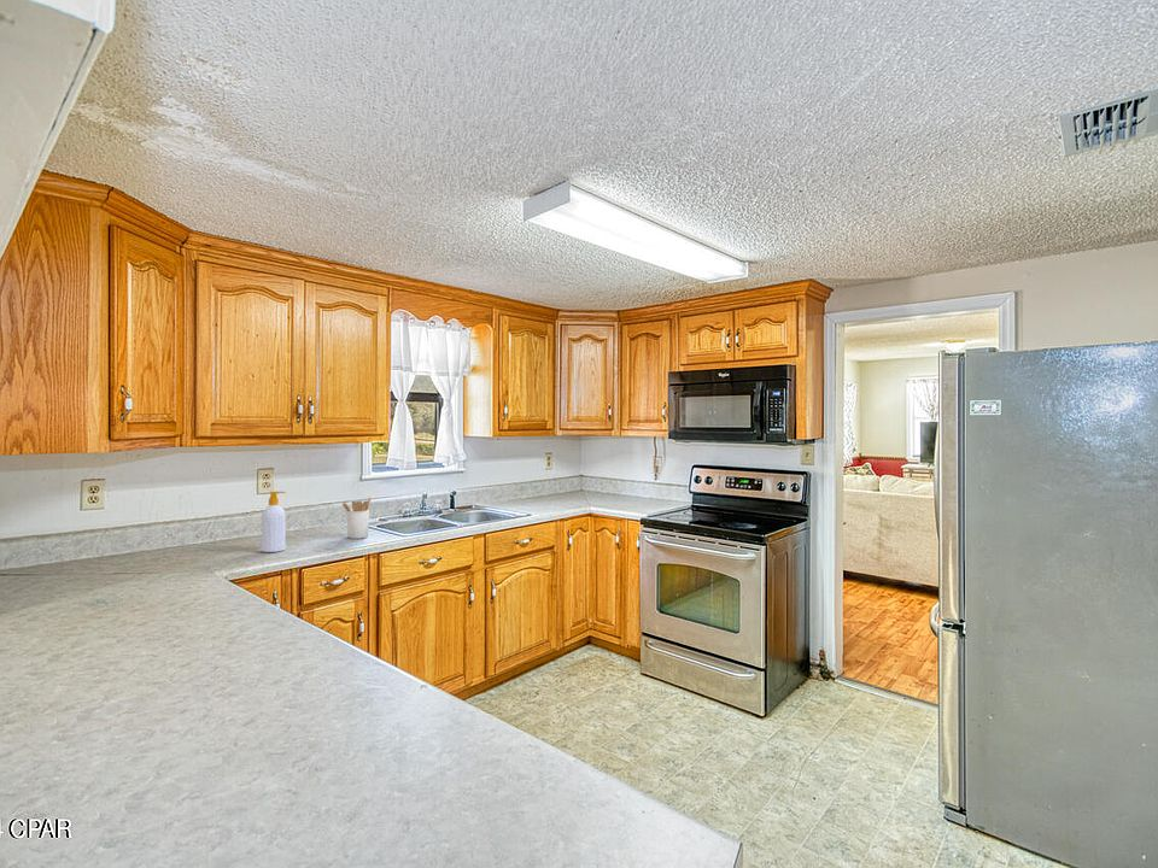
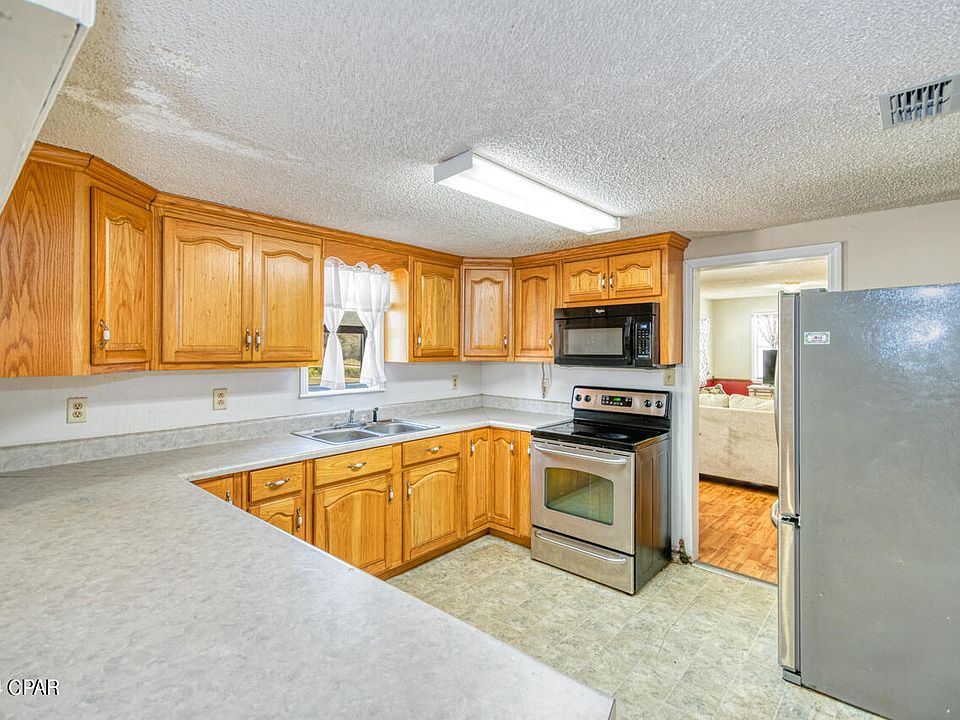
- utensil holder [341,495,373,540]
- soap bottle [261,491,287,553]
